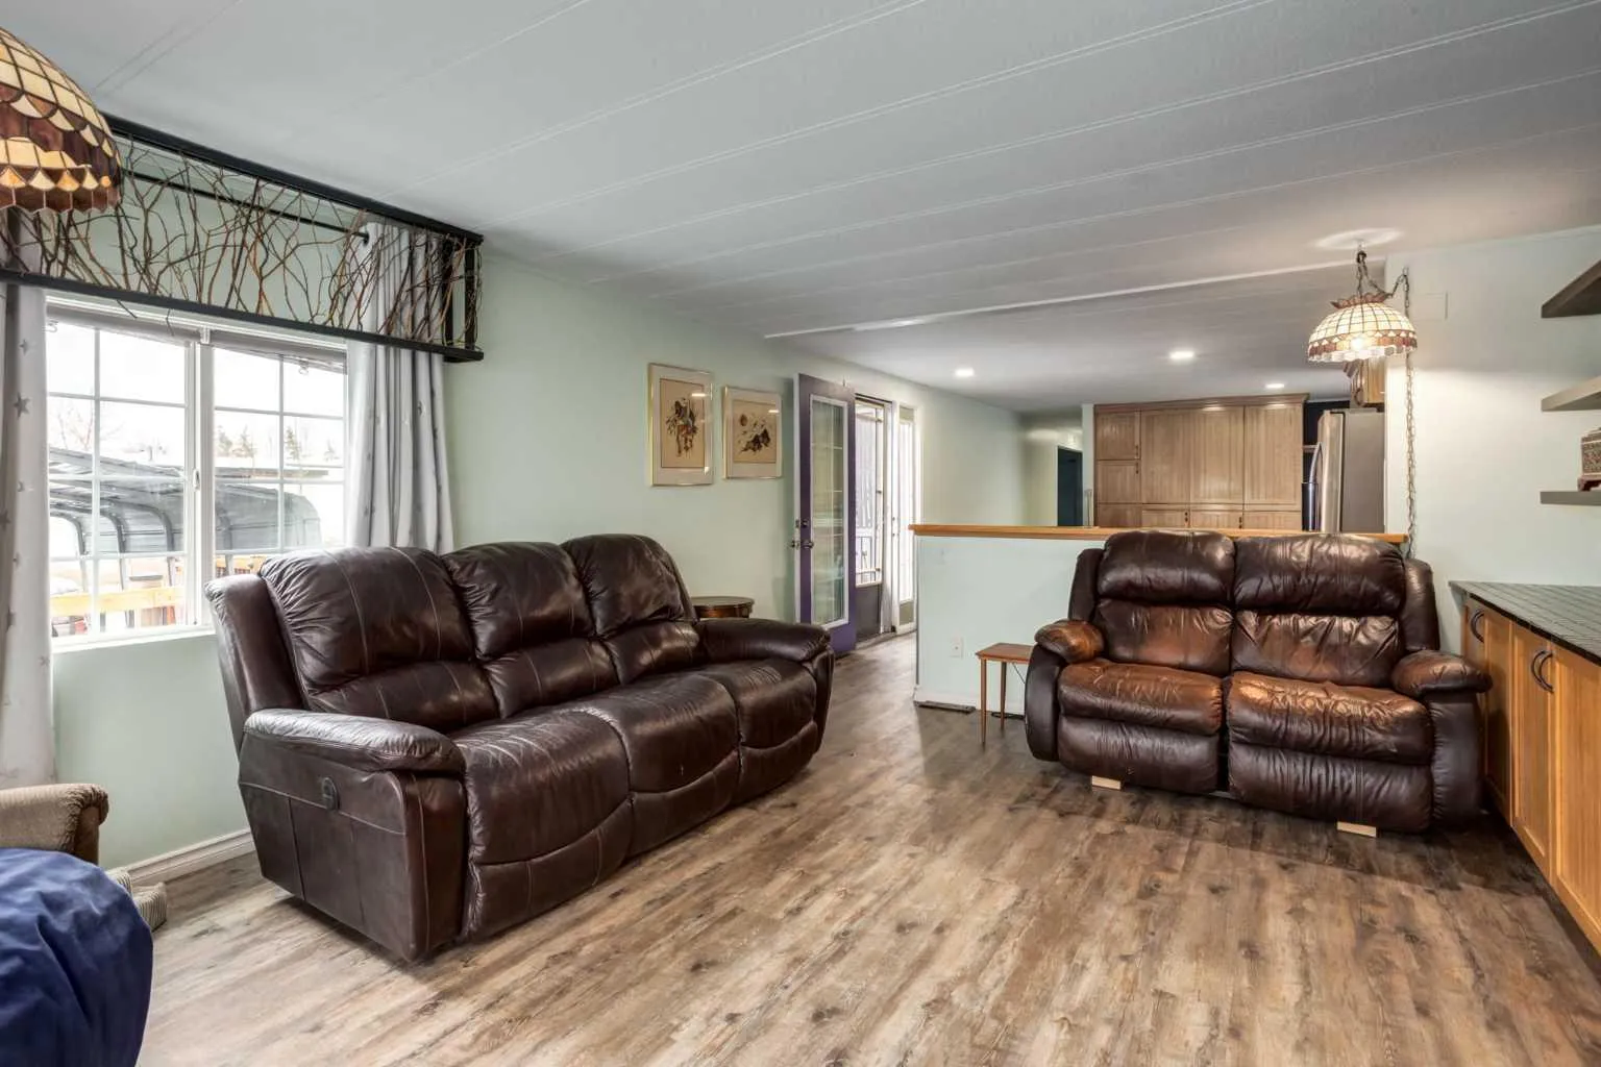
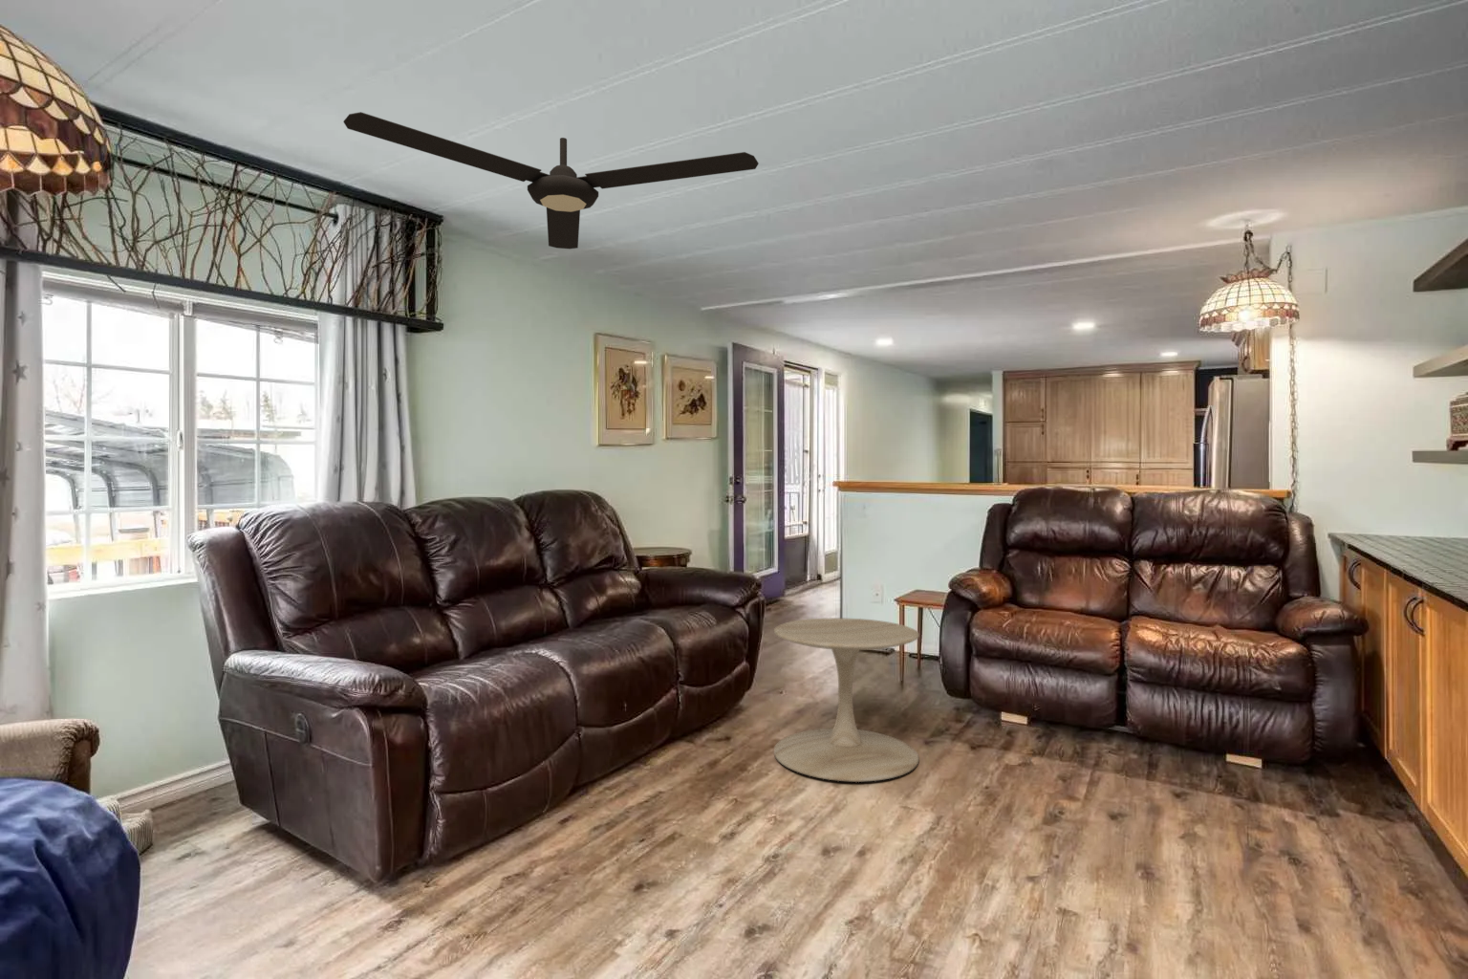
+ side table [773,616,921,783]
+ ceiling fan [343,111,760,249]
